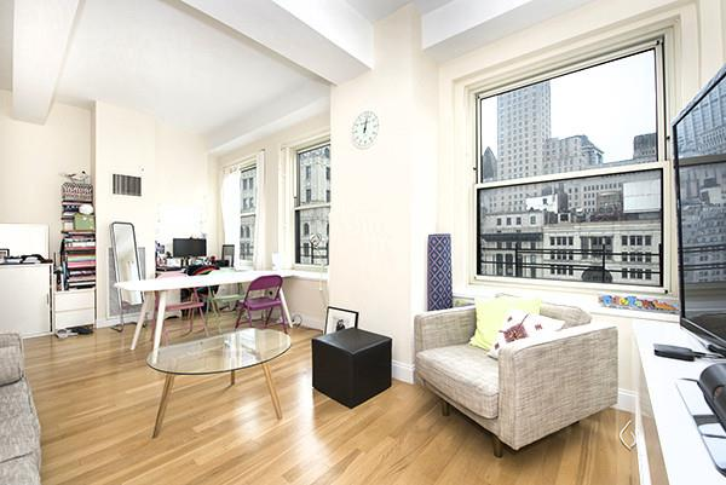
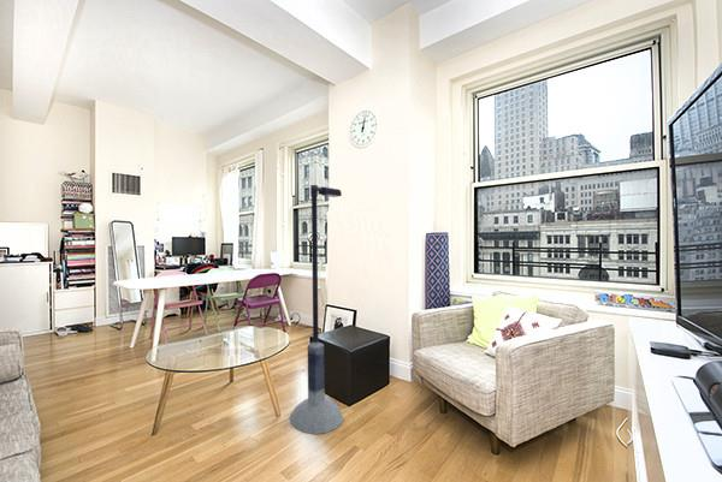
+ floor lamp [288,184,344,435]
